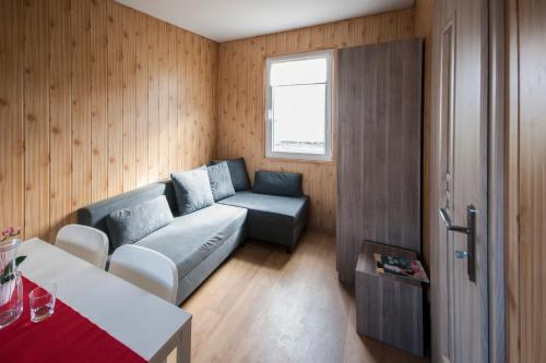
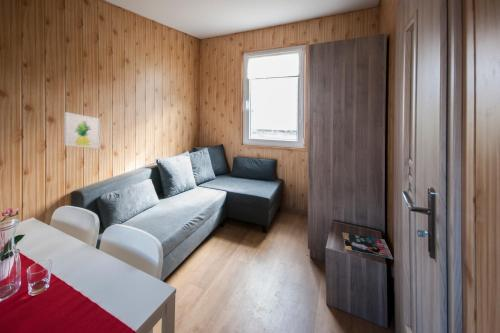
+ wall art [64,111,101,149]
